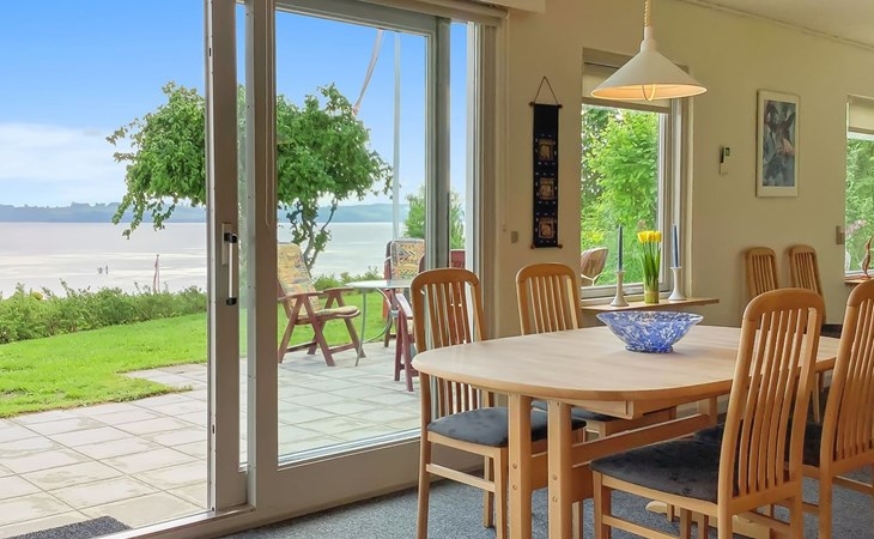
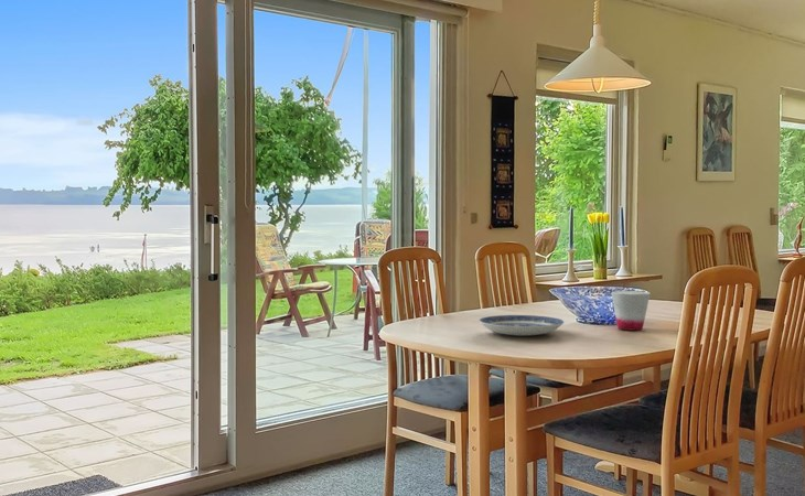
+ plate [479,314,565,337]
+ cup [610,290,652,331]
